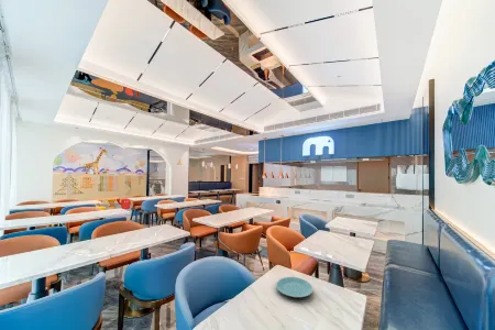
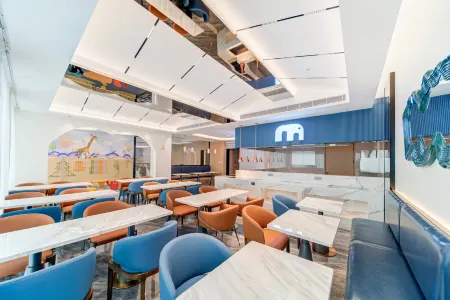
- plate [275,276,314,298]
